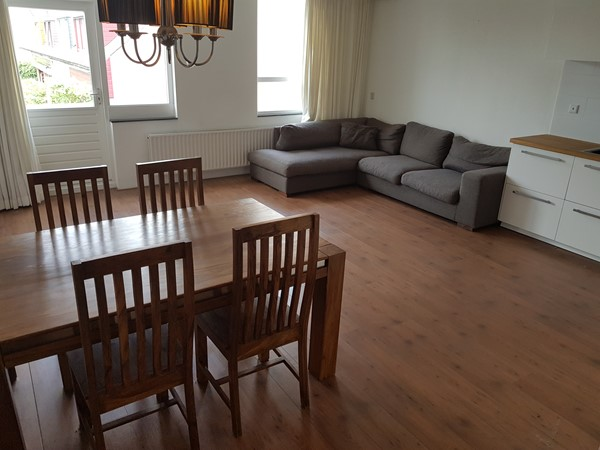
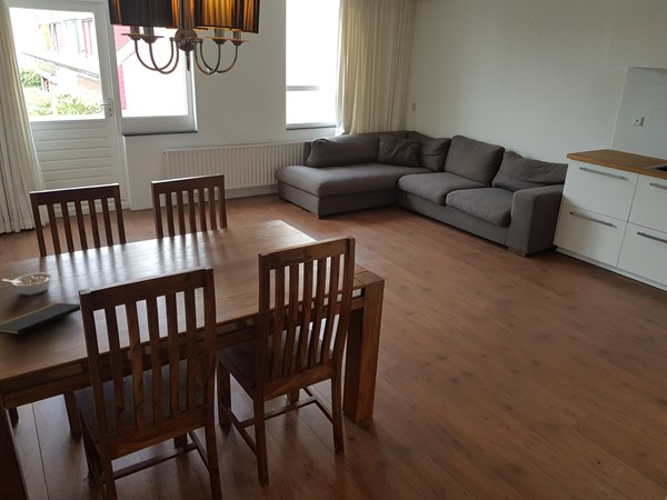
+ notepad [0,301,82,336]
+ legume [2,272,53,297]
